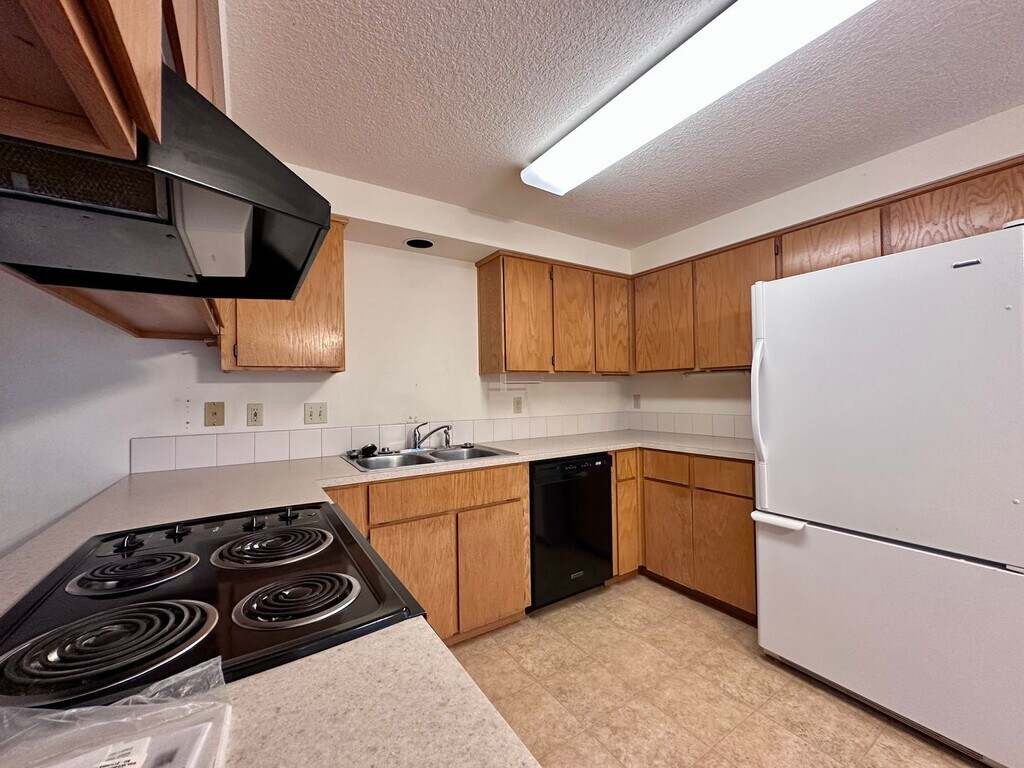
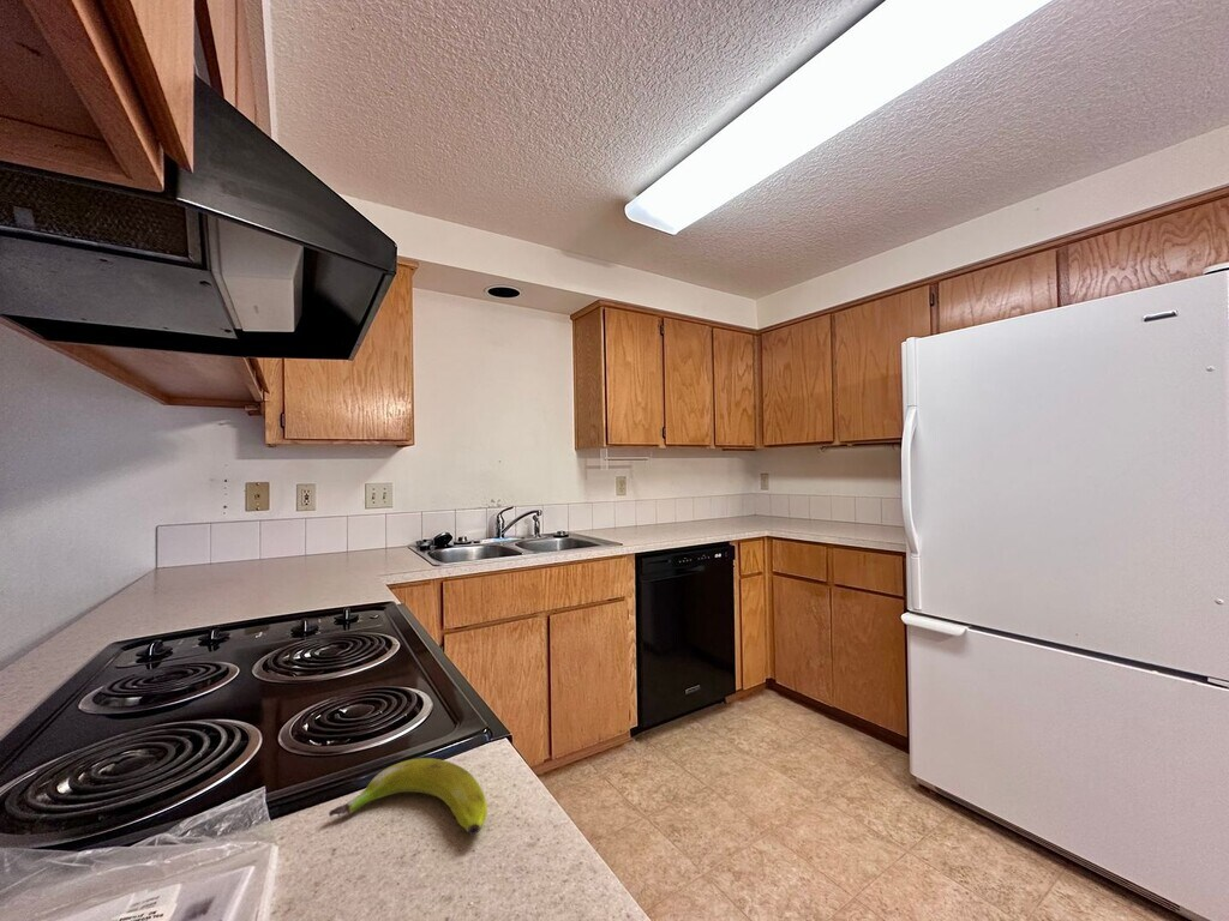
+ banana [328,757,488,837]
